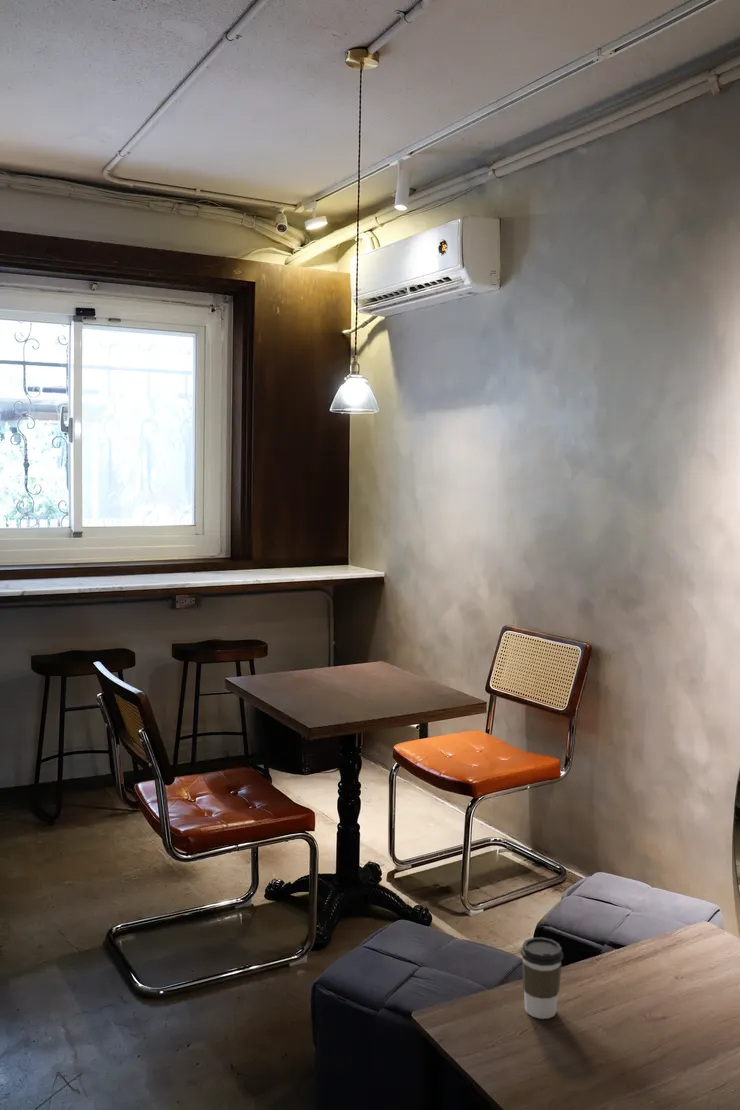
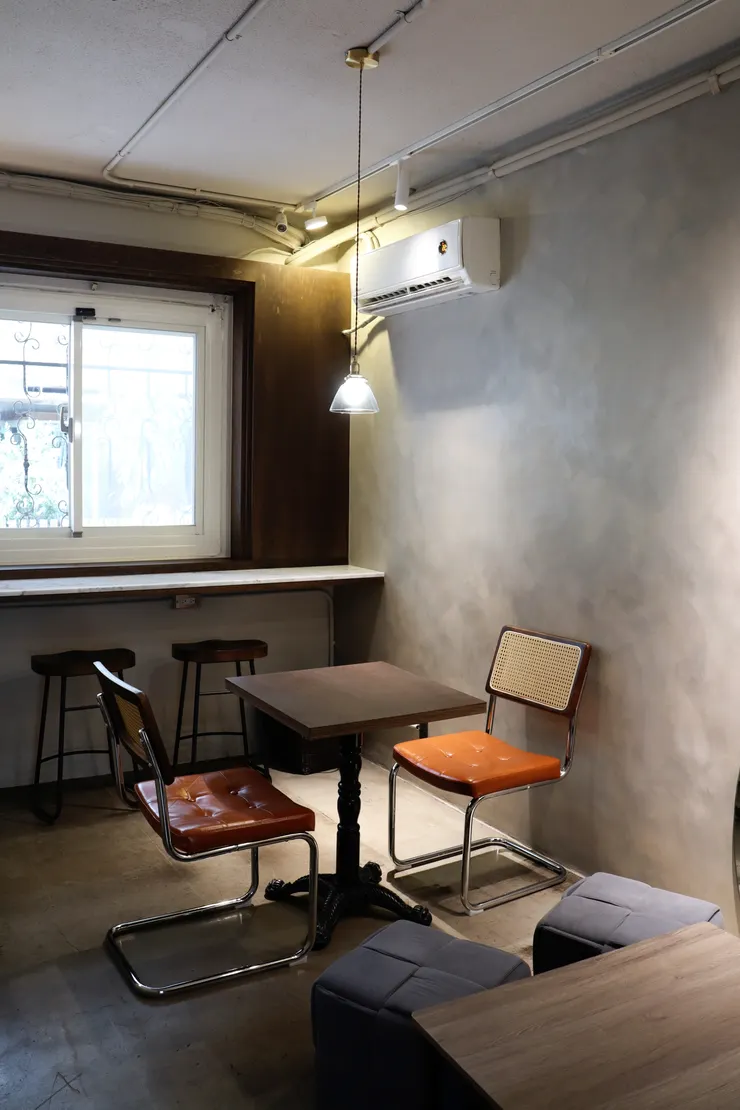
- coffee cup [520,936,564,1020]
